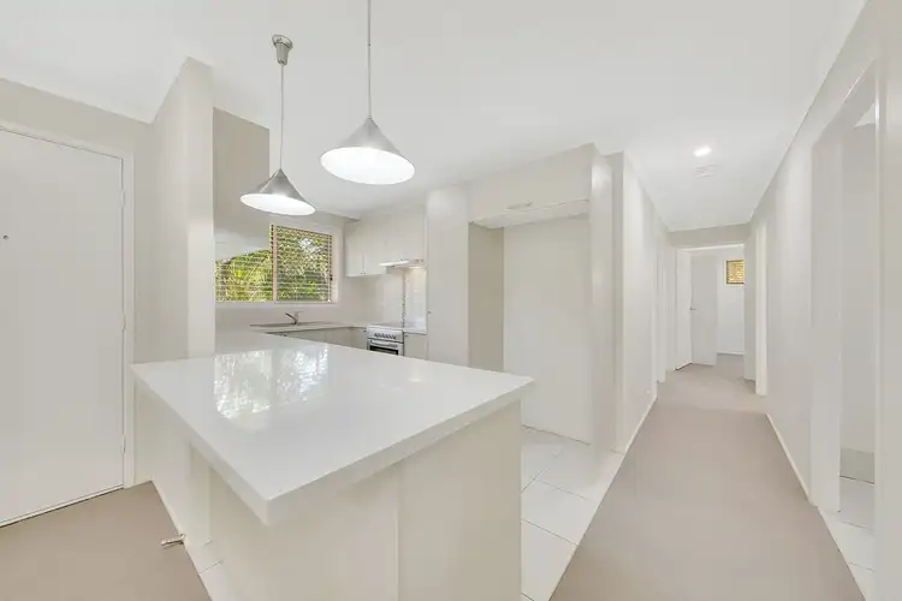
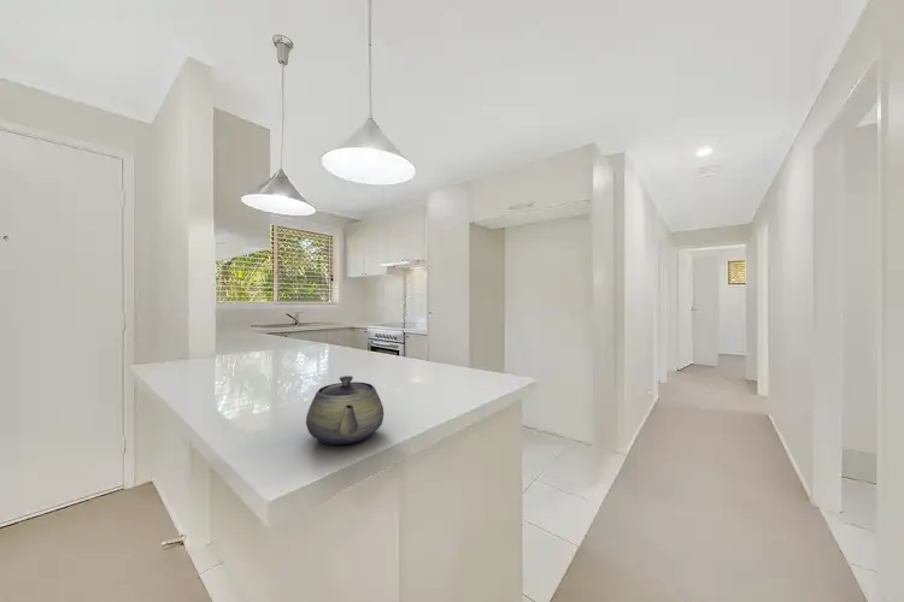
+ teapot [305,374,385,447]
